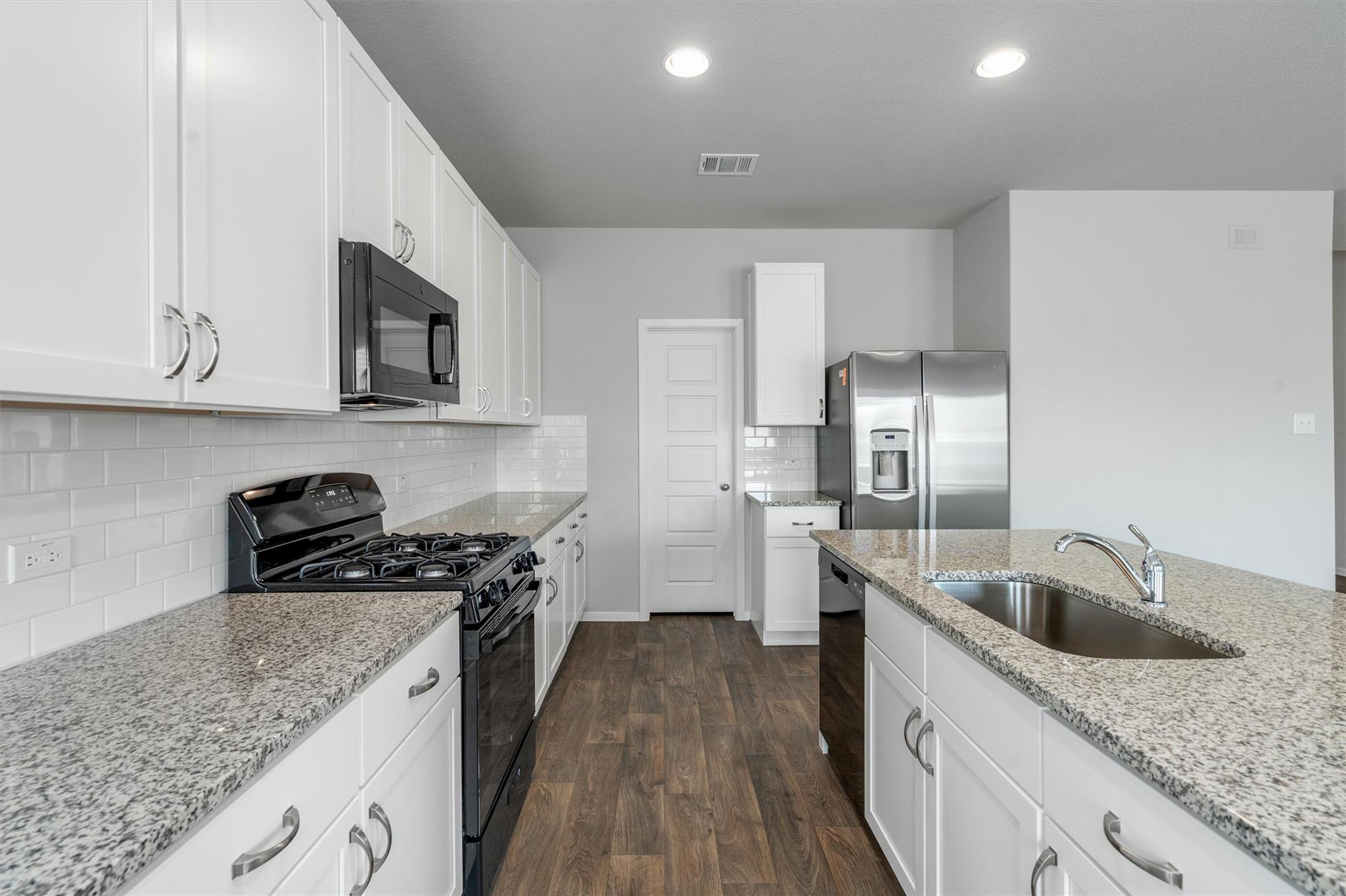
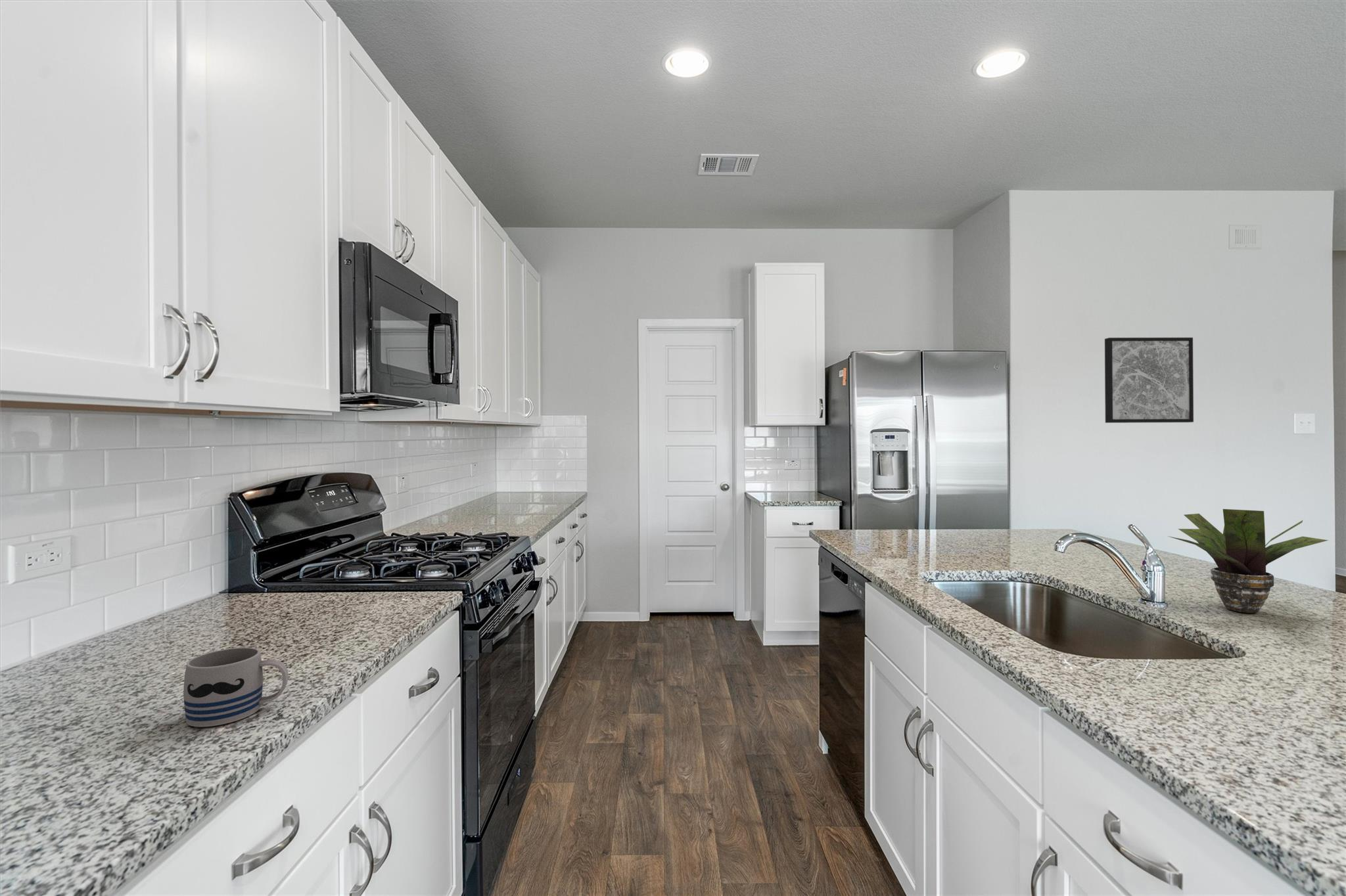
+ potted plant [1167,508,1329,614]
+ wall art [1104,337,1194,424]
+ mug [183,647,289,727]
